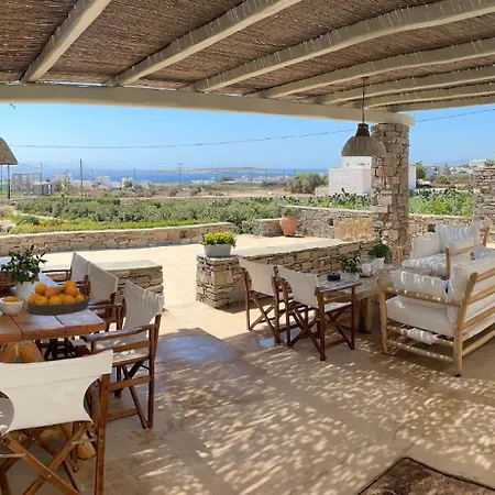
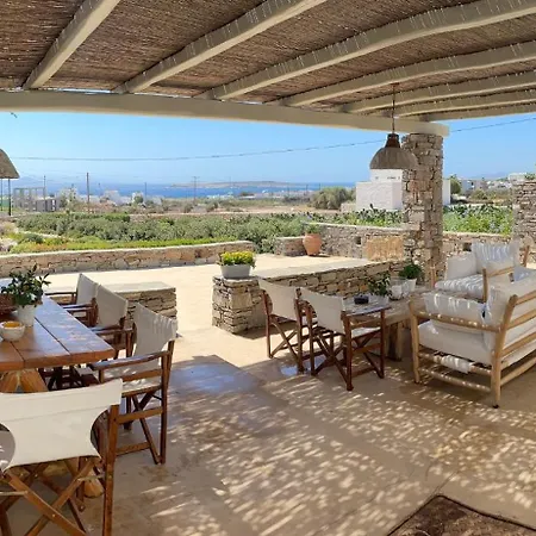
- fruit bowl [26,279,90,316]
